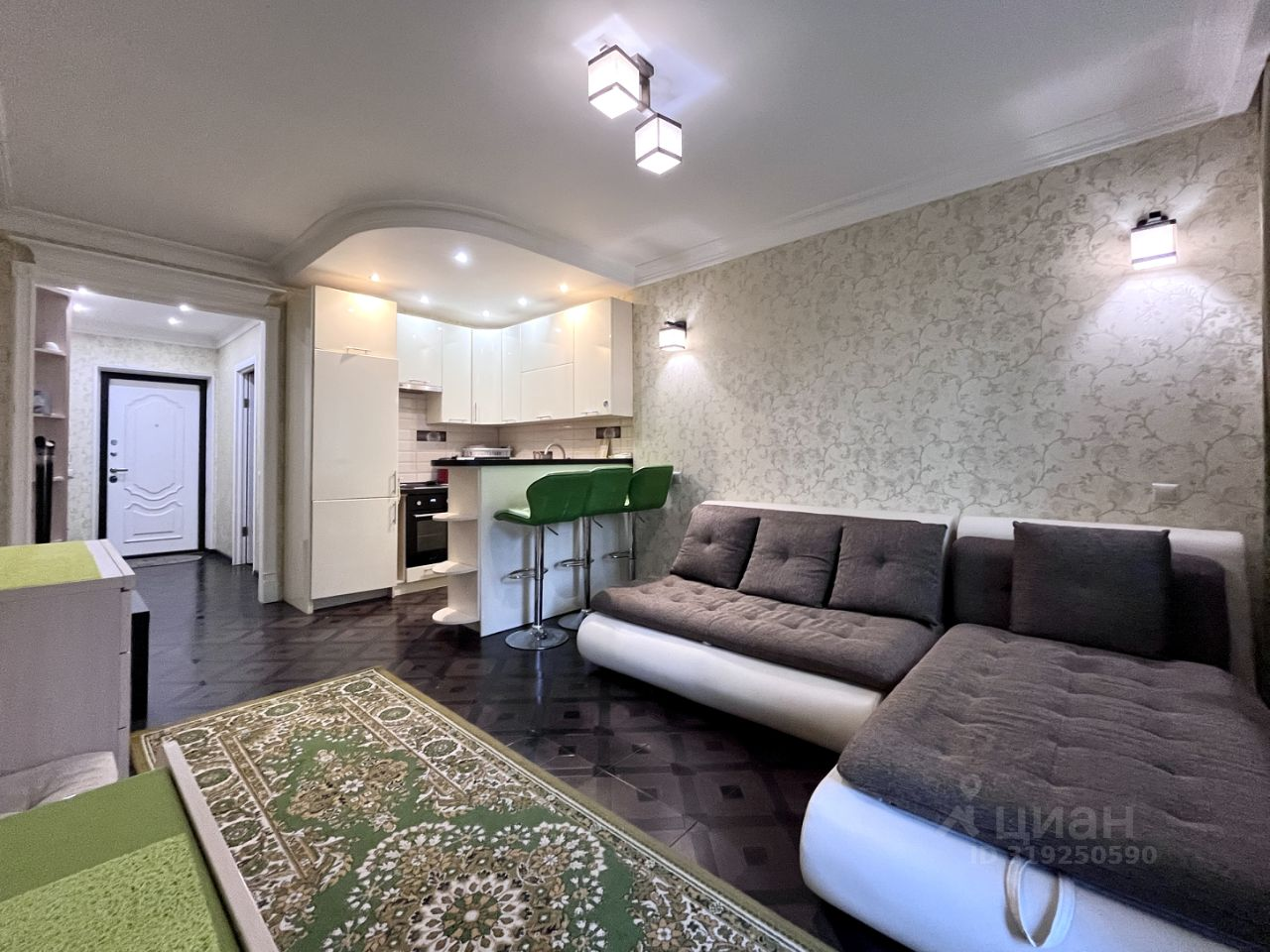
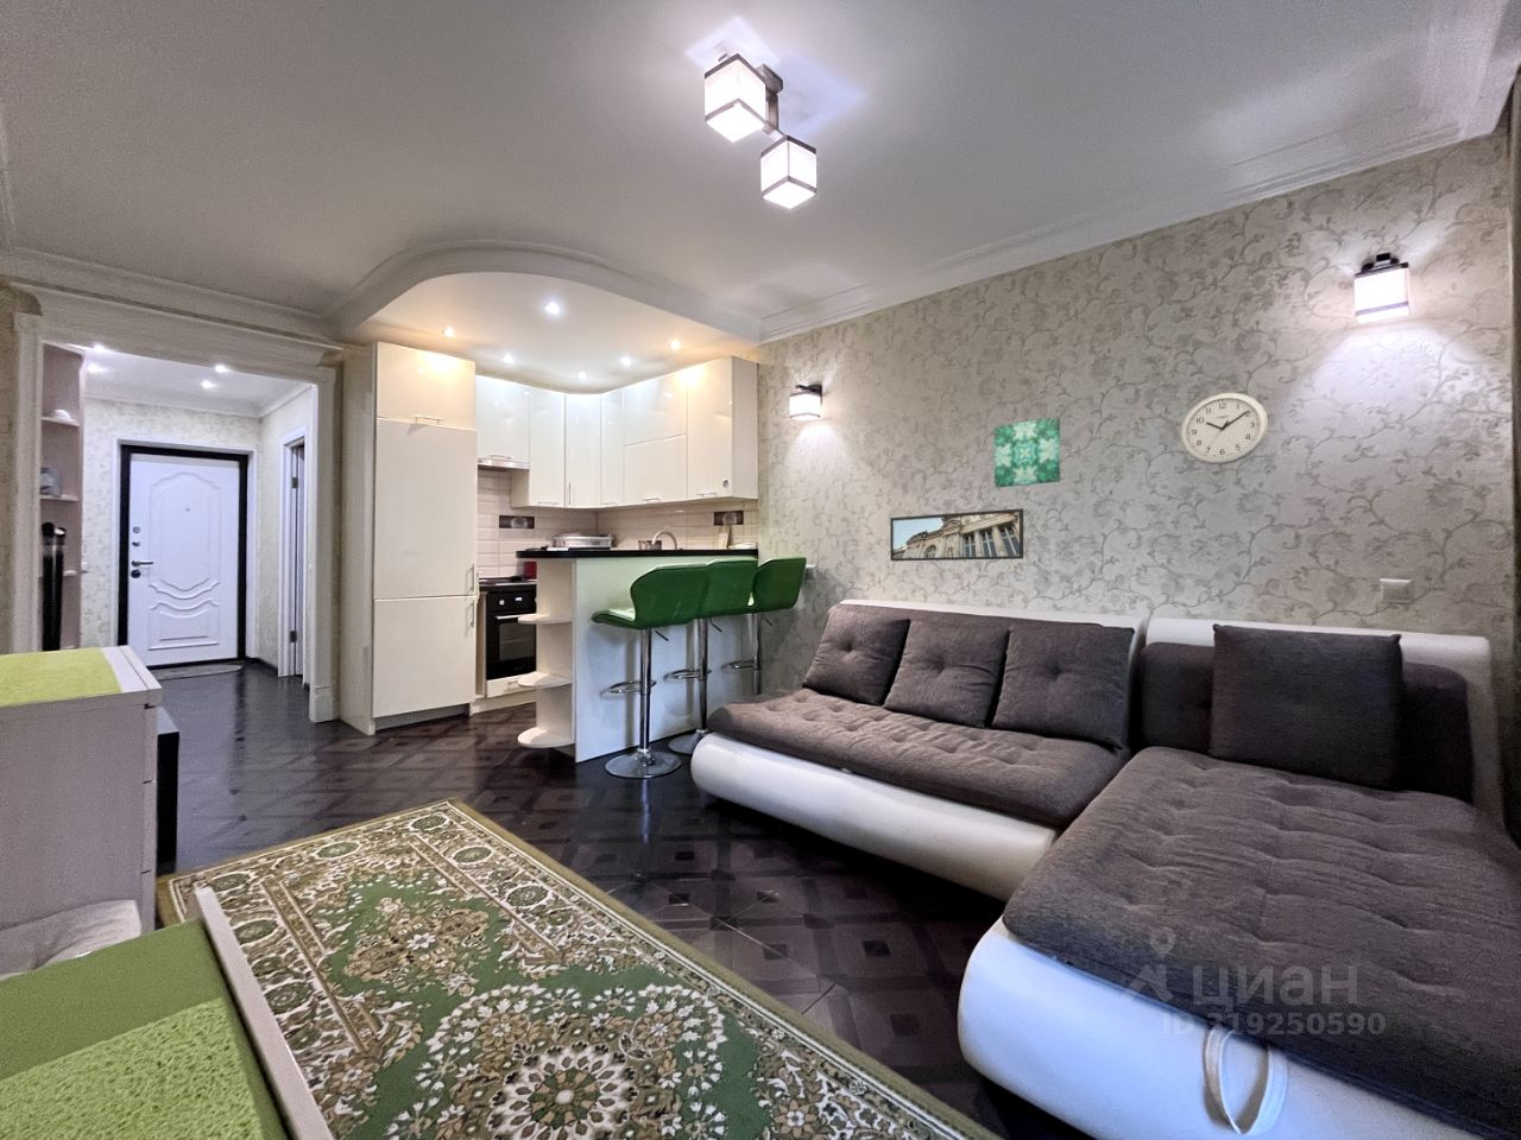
+ wall clock [1178,392,1269,466]
+ wall art [993,416,1061,490]
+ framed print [889,507,1024,562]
